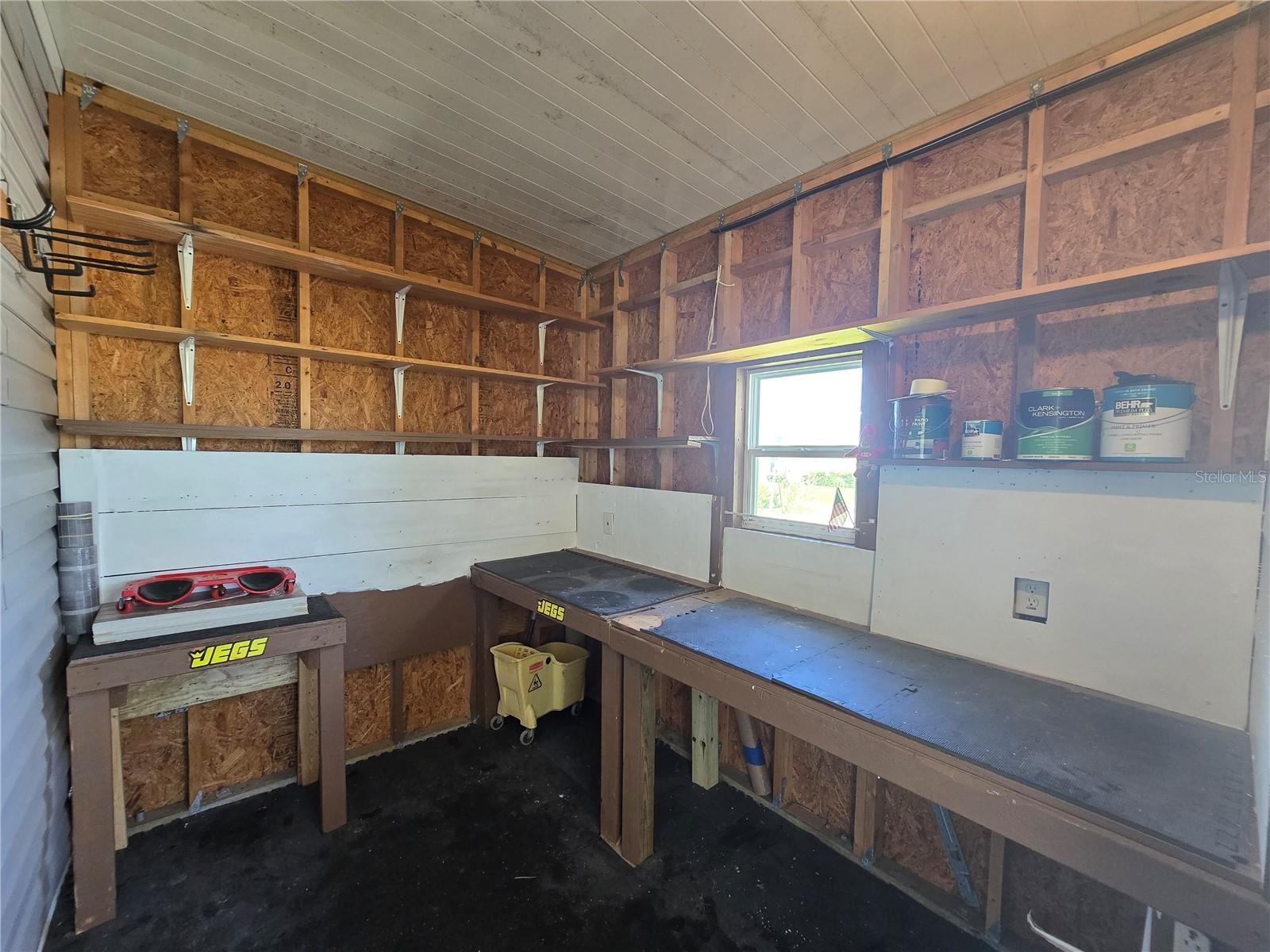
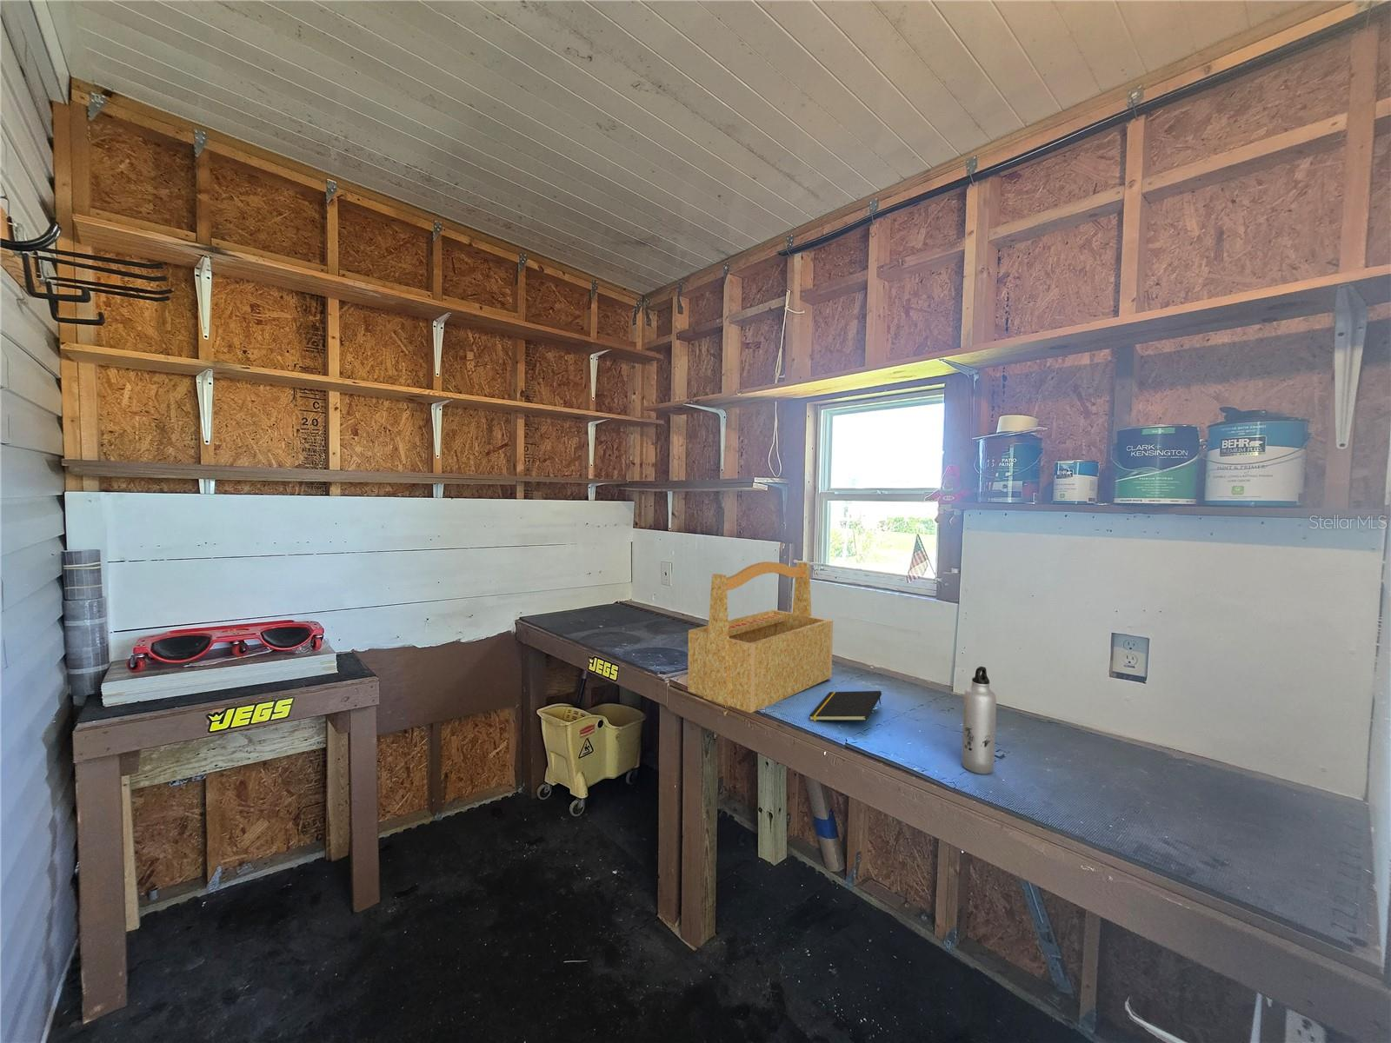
+ toolbox [687,561,834,713]
+ notepad [808,690,883,721]
+ water bottle [962,666,997,776]
